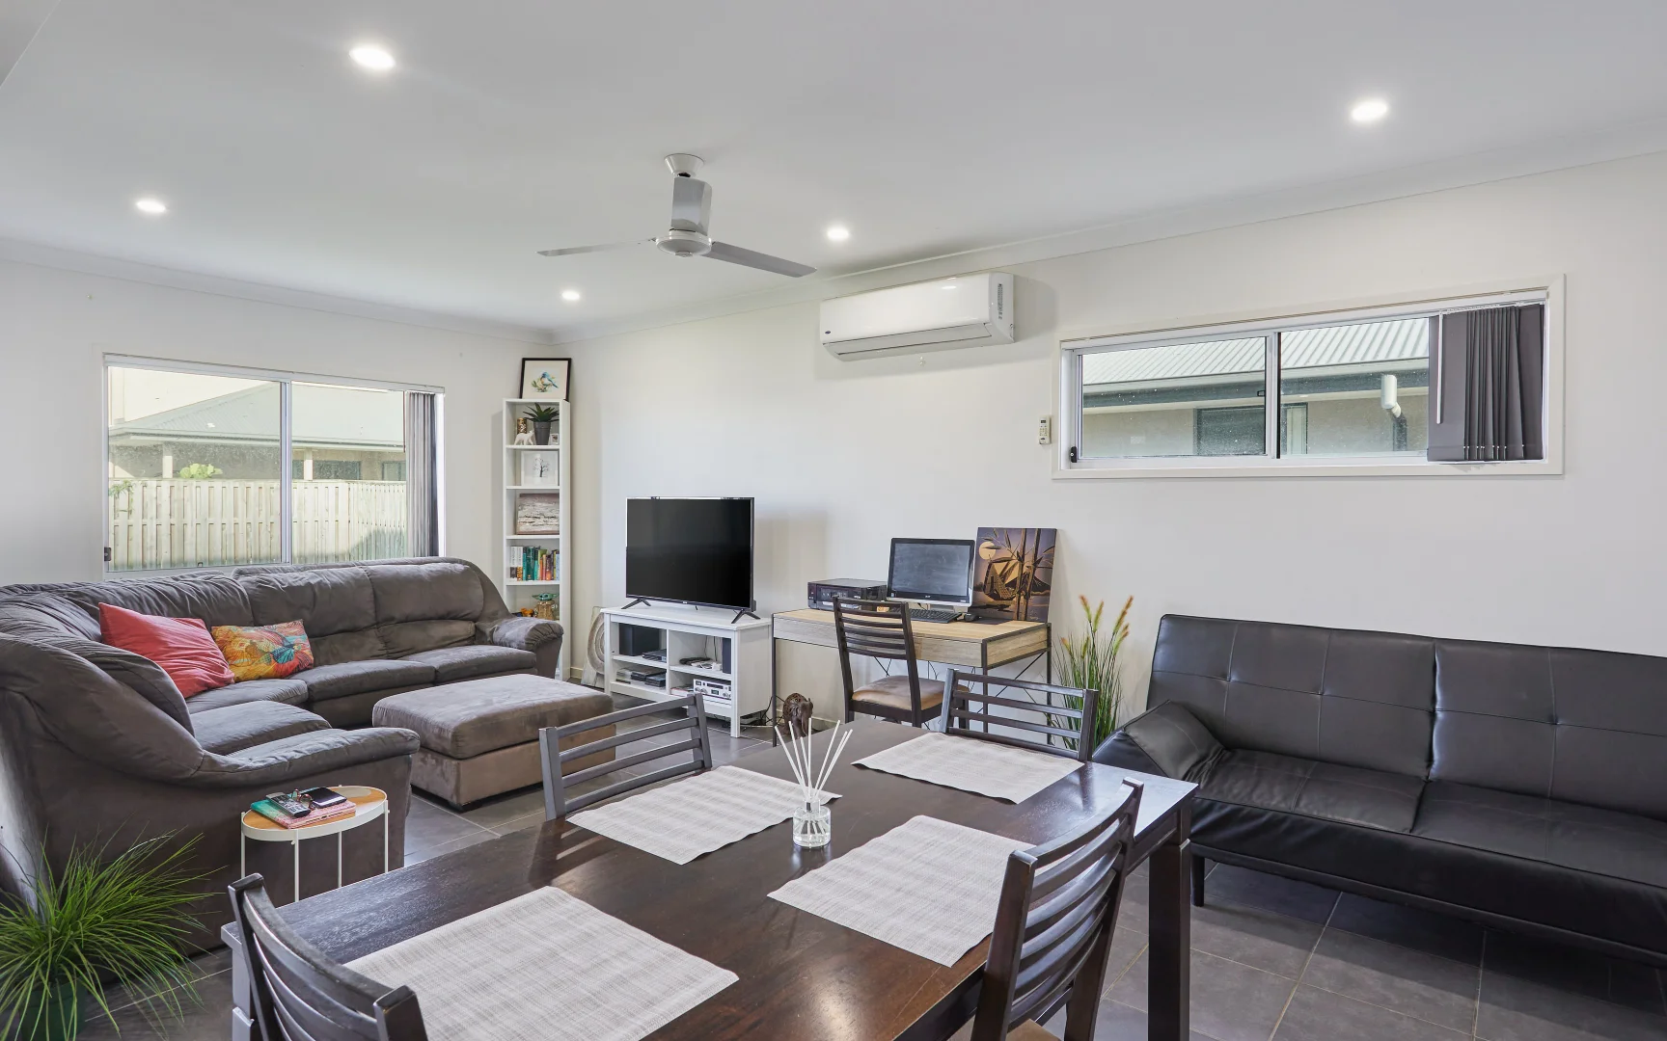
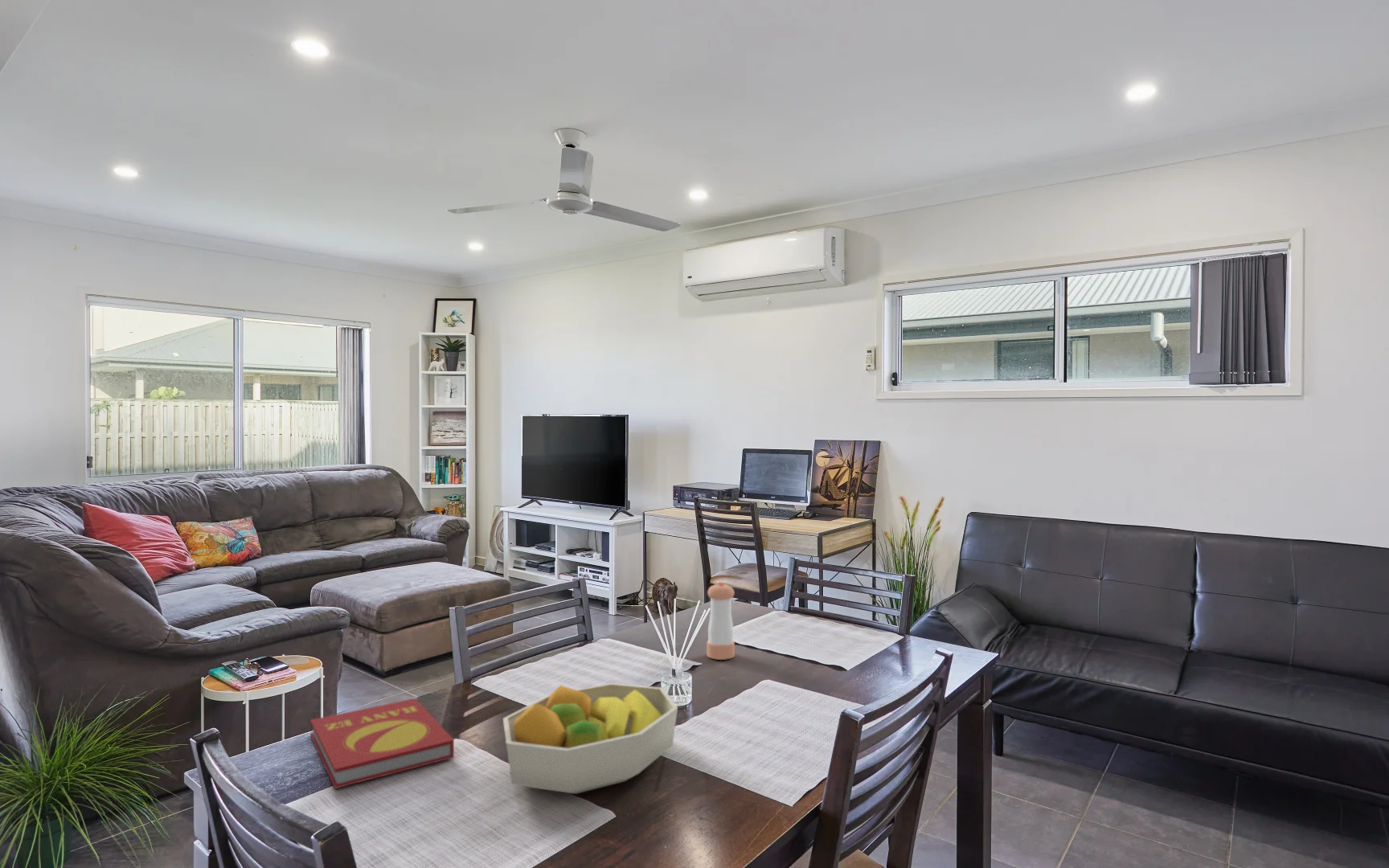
+ fruit bowl [502,682,678,795]
+ pepper shaker [706,581,735,661]
+ book [309,698,455,789]
